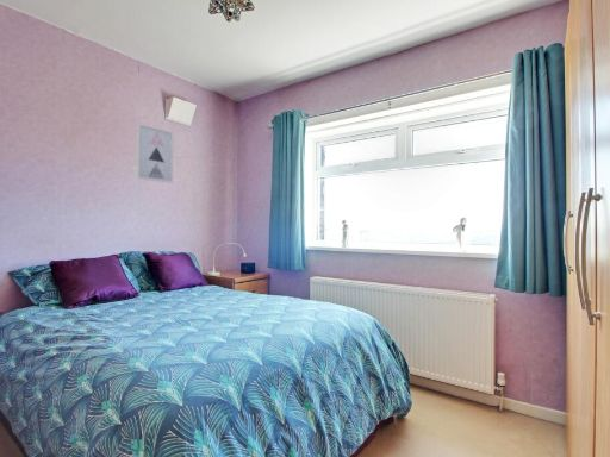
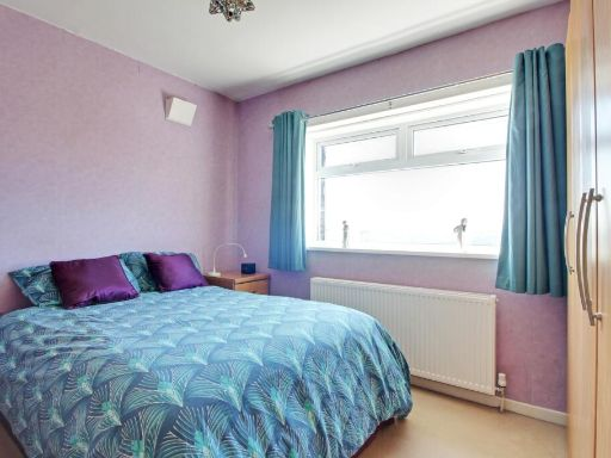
- wall art [136,123,174,184]
